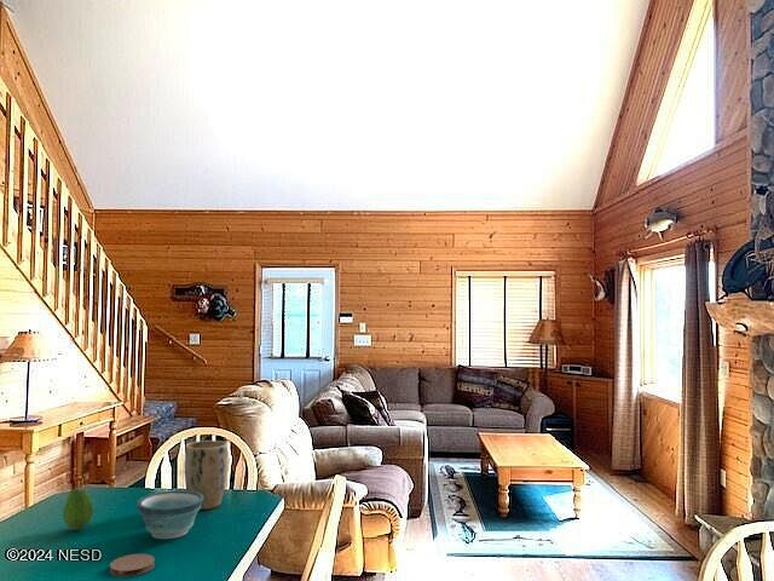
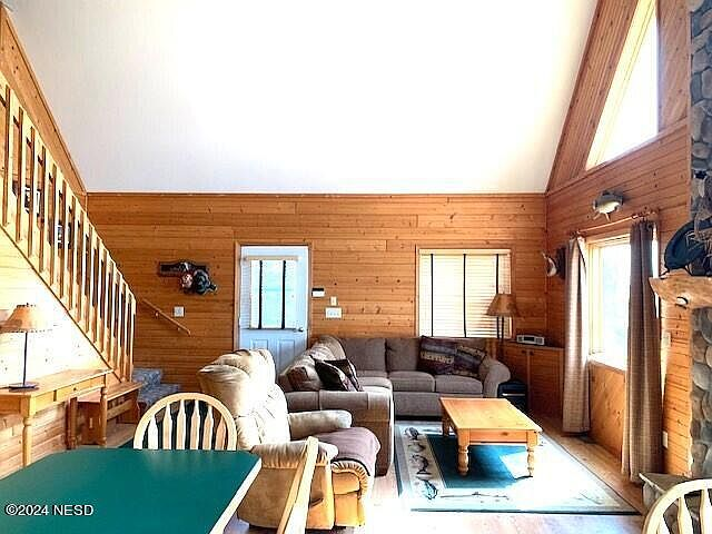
- coaster [109,553,156,577]
- bowl [135,489,203,540]
- fruit [62,485,94,531]
- plant pot [183,439,229,511]
